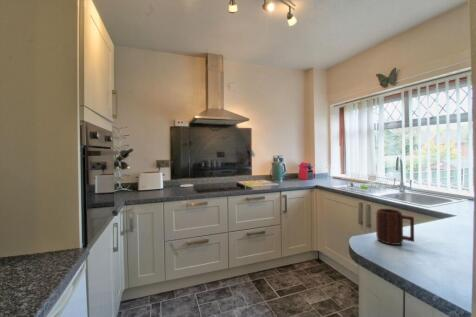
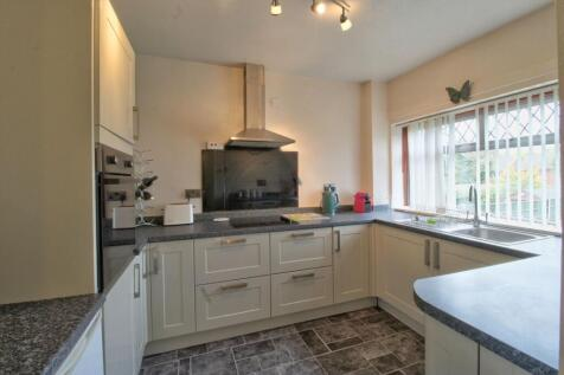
- mug [375,208,415,246]
